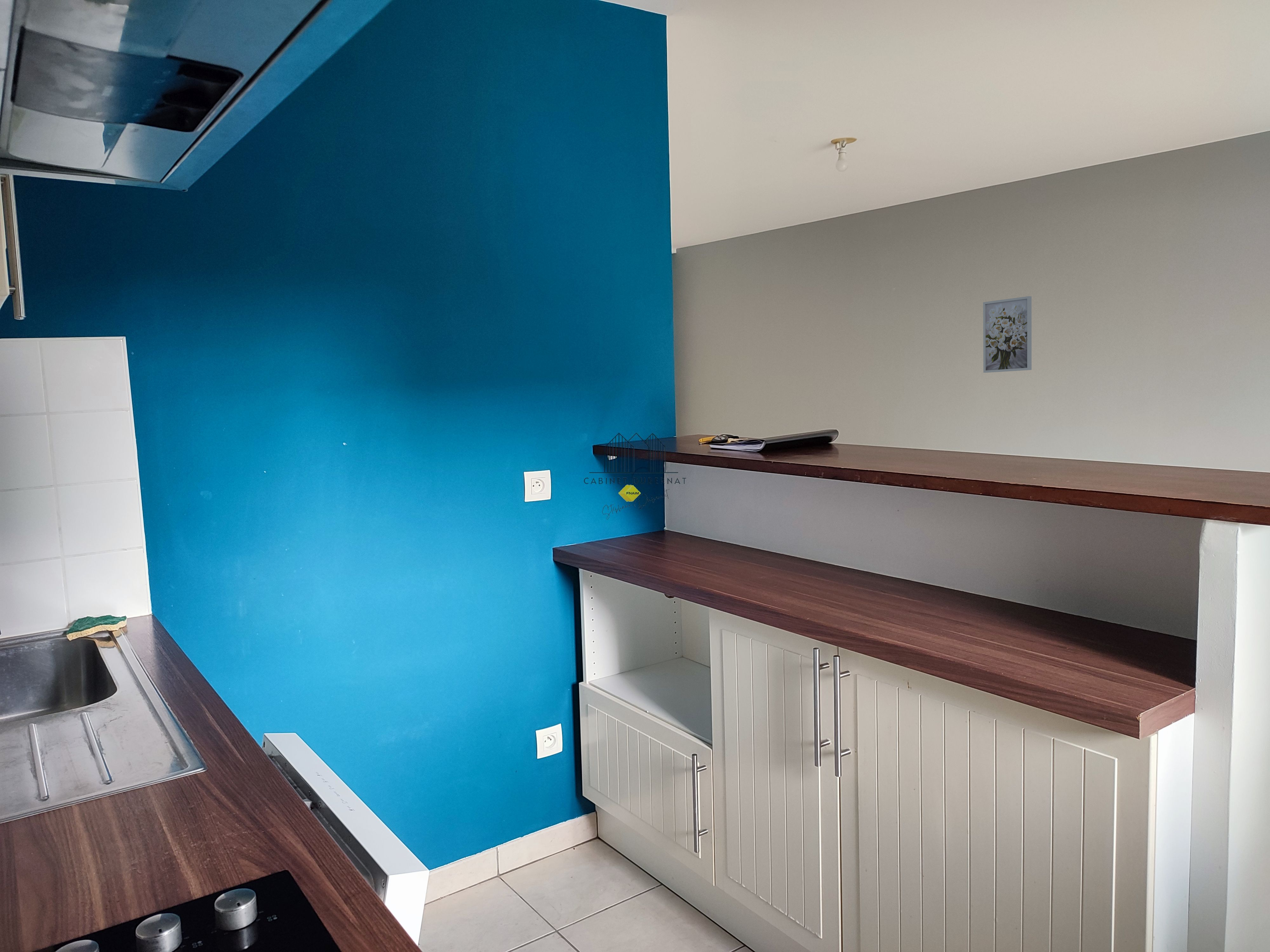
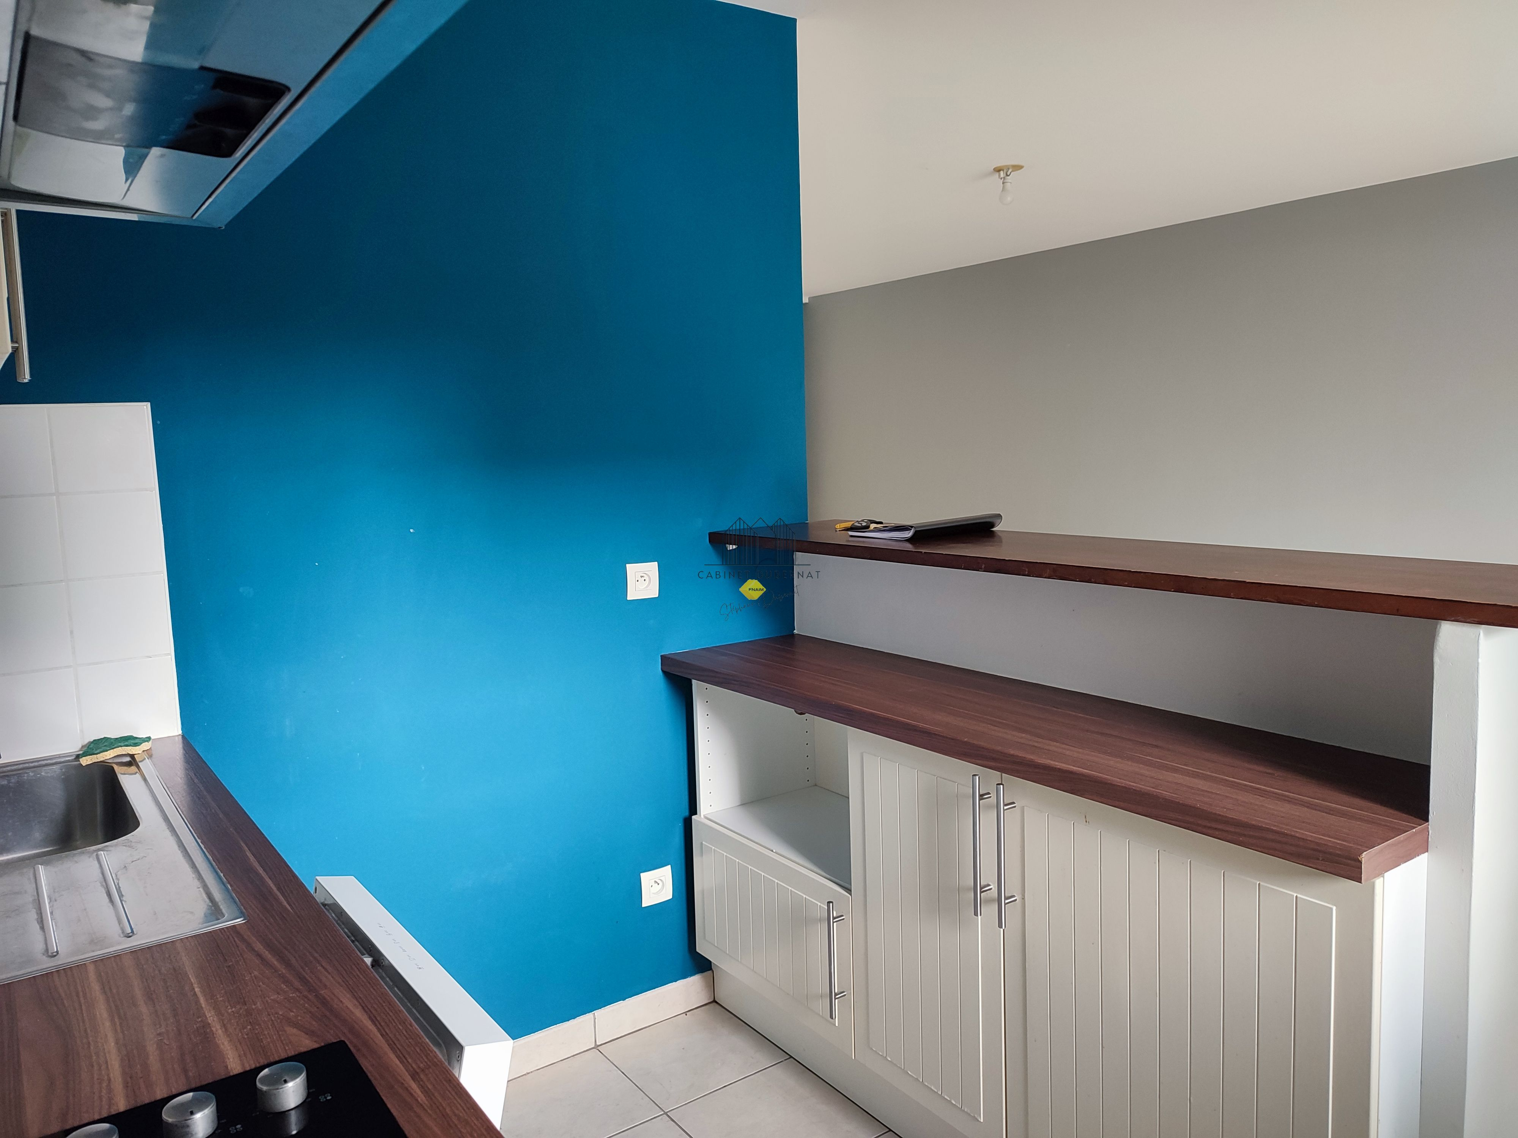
- wall art [983,296,1032,373]
